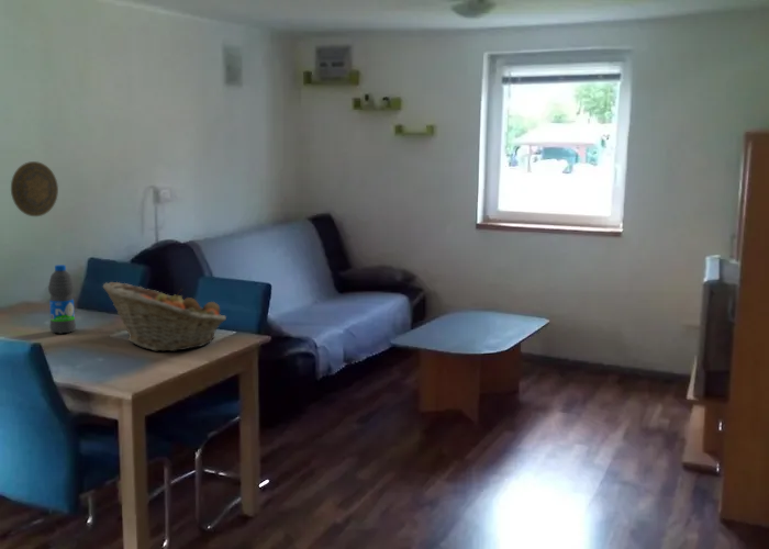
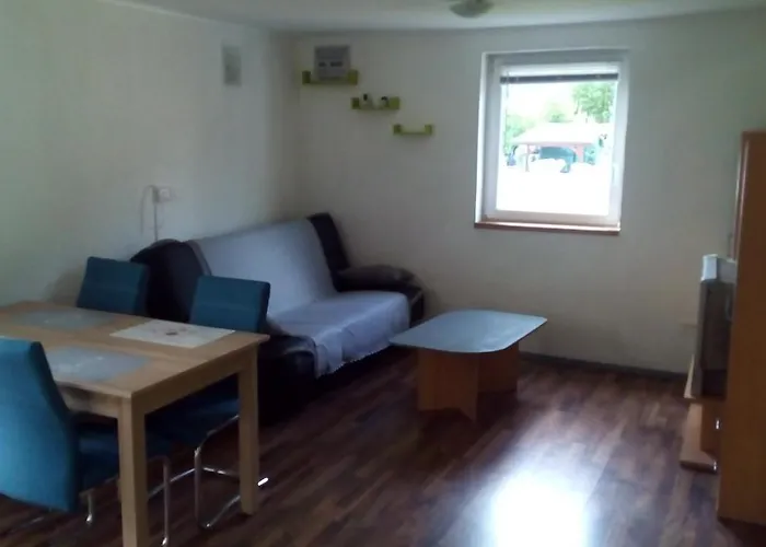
- water bottle [47,264,77,335]
- decorative plate [10,160,59,217]
- fruit basket [102,281,227,352]
